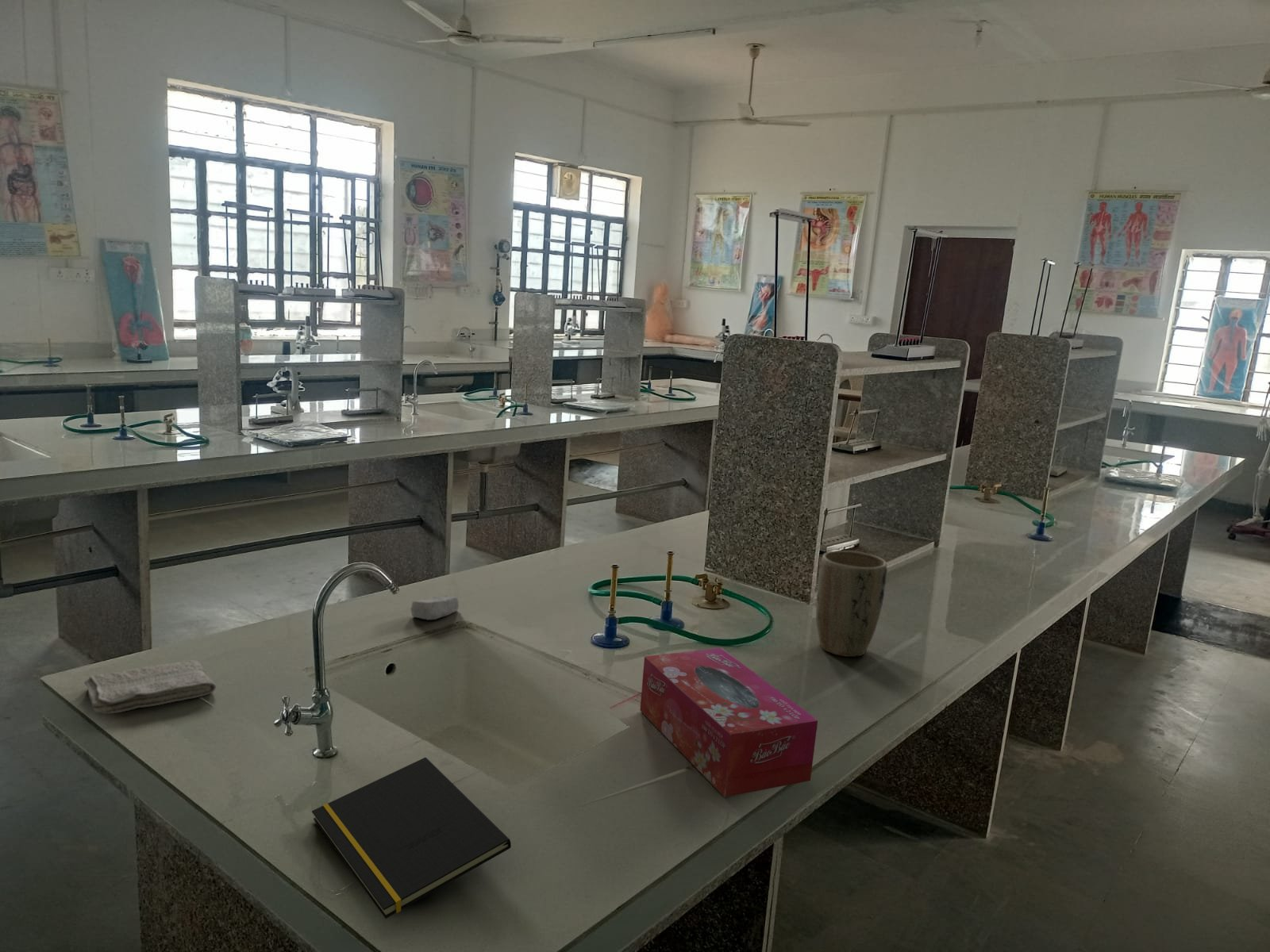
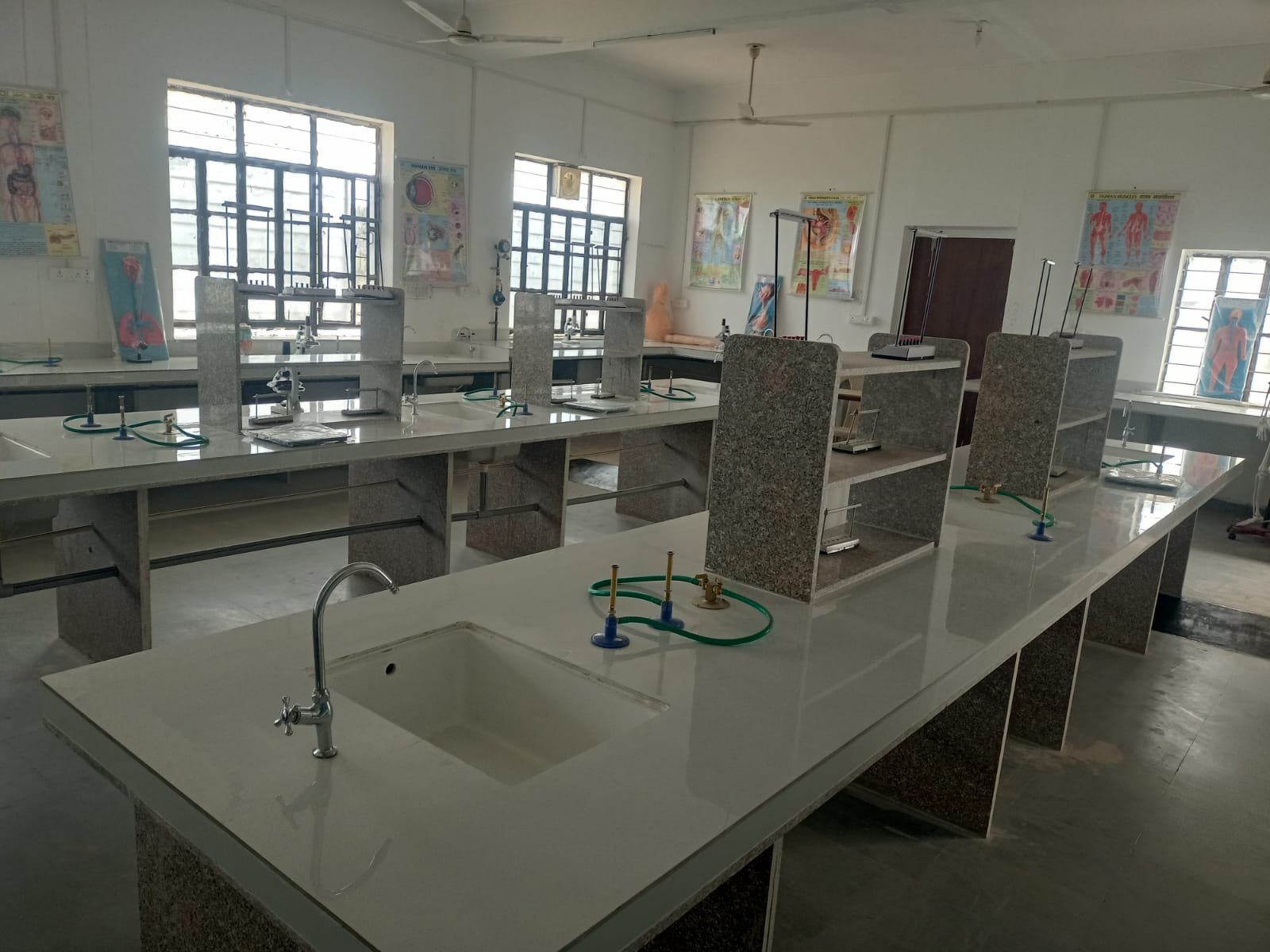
- plant pot [815,550,887,658]
- washcloth [83,659,217,715]
- tissue box [639,647,818,798]
- notepad [311,757,512,919]
- soap bar [410,594,460,620]
